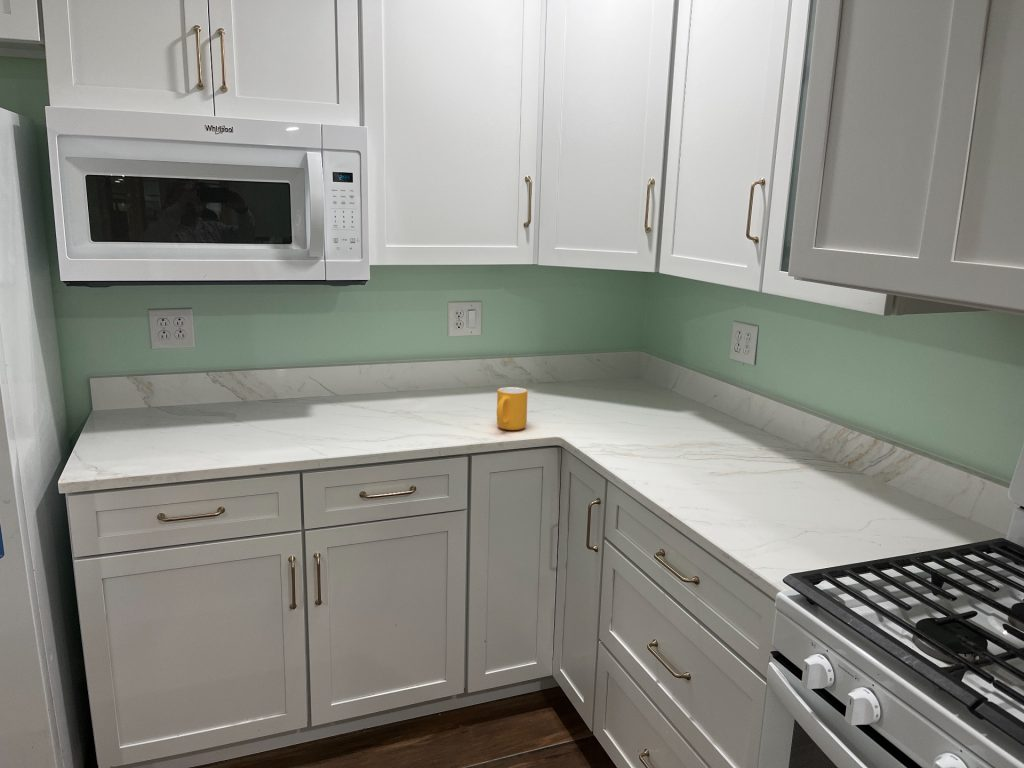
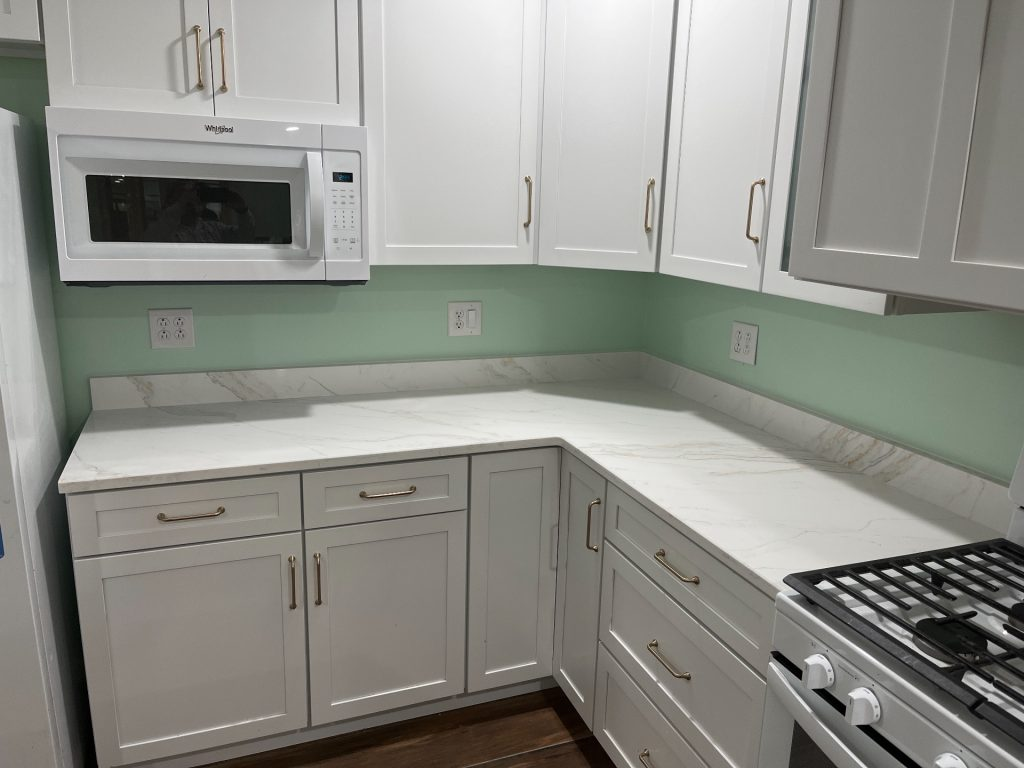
- mug [496,386,528,431]
